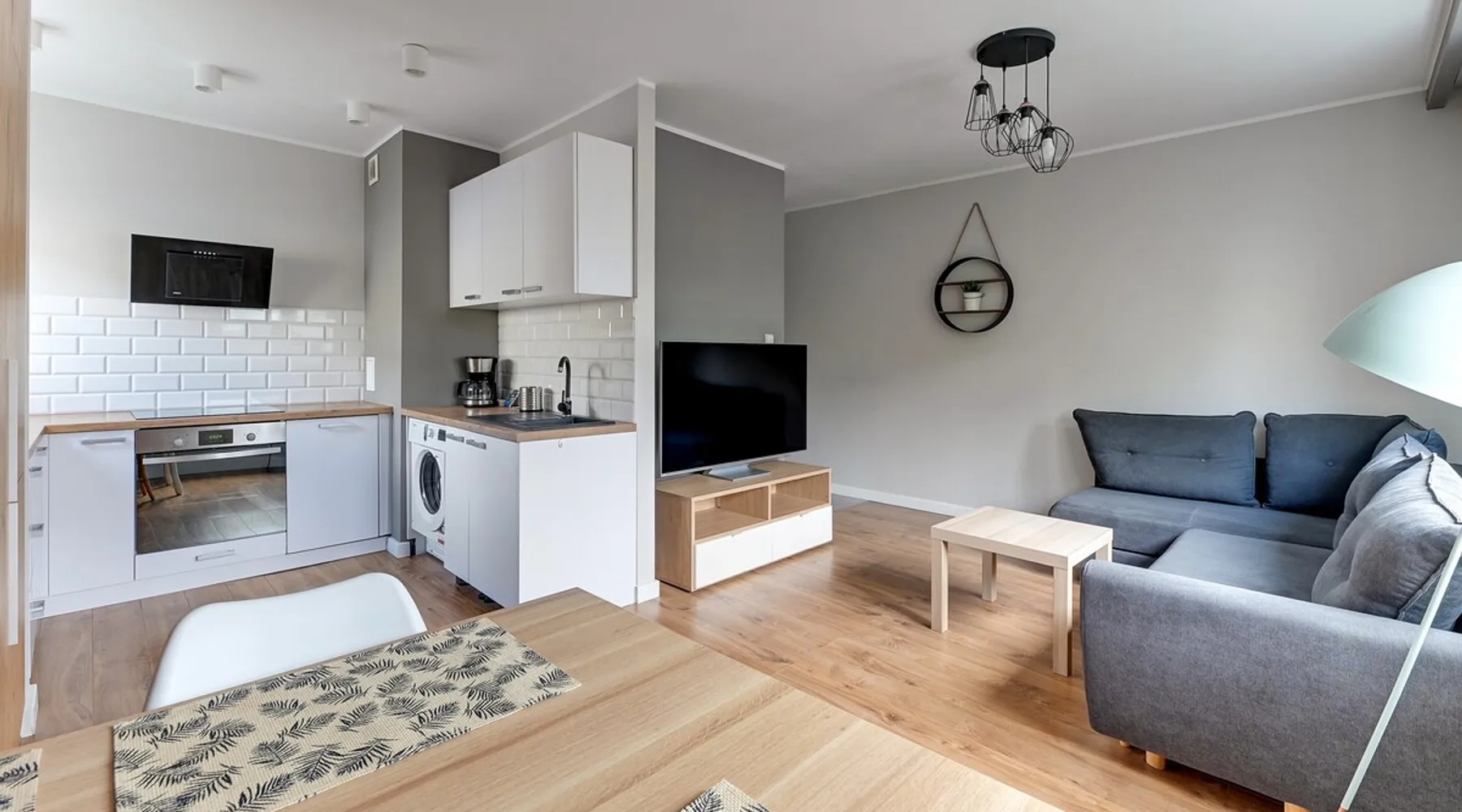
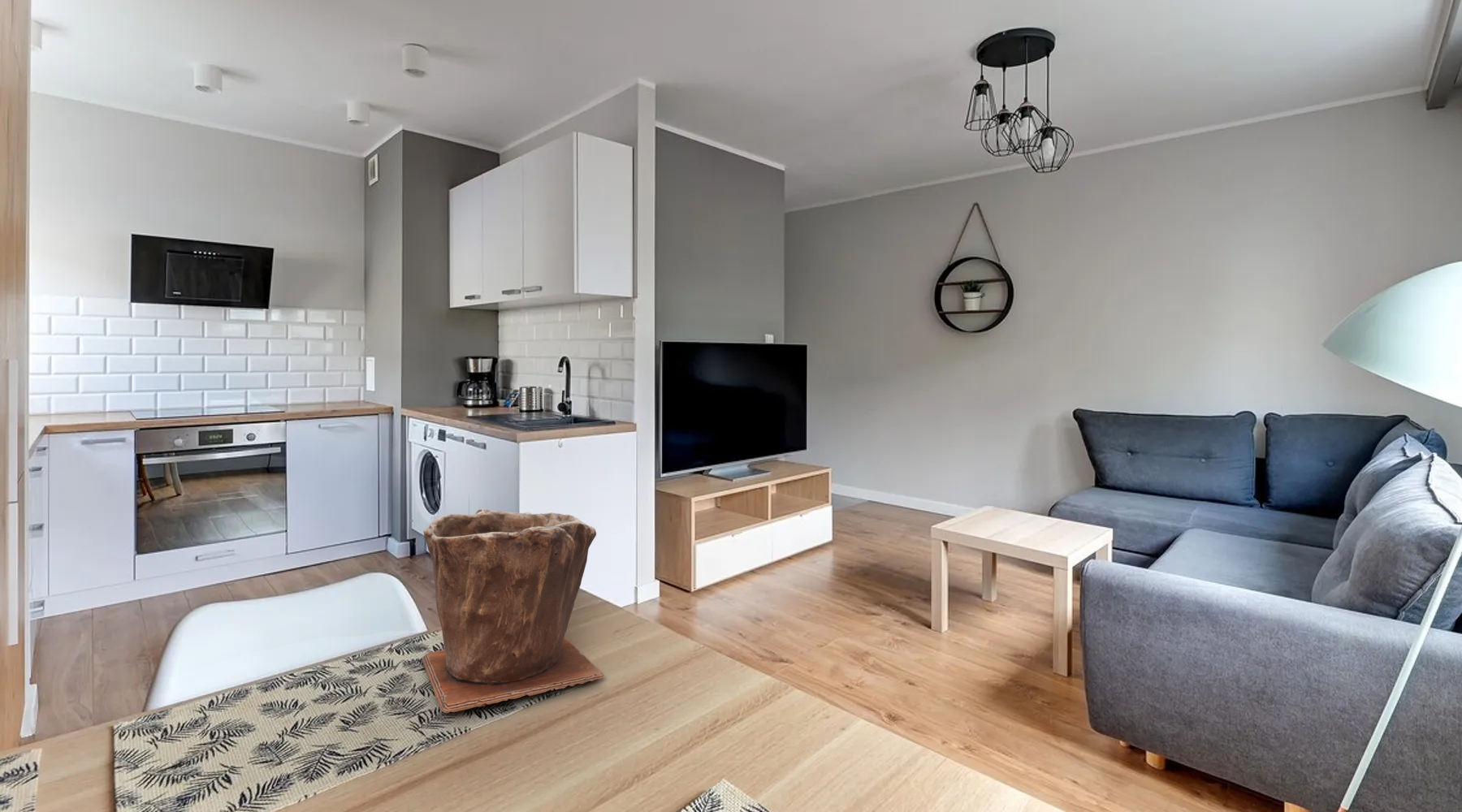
+ plant pot [421,508,606,715]
